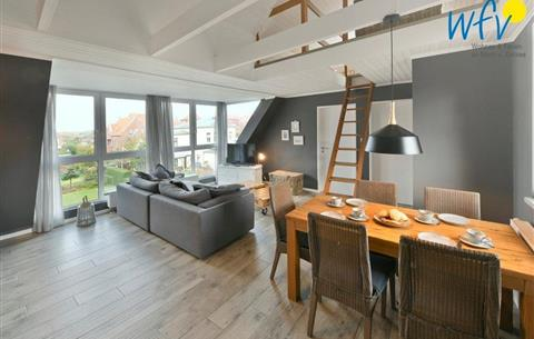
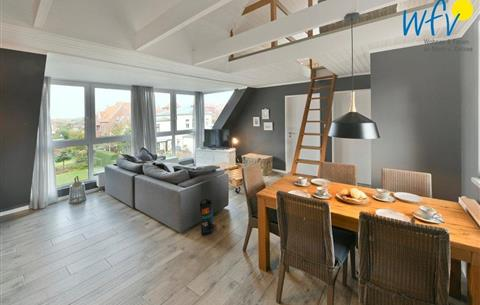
+ pouch [199,198,218,236]
